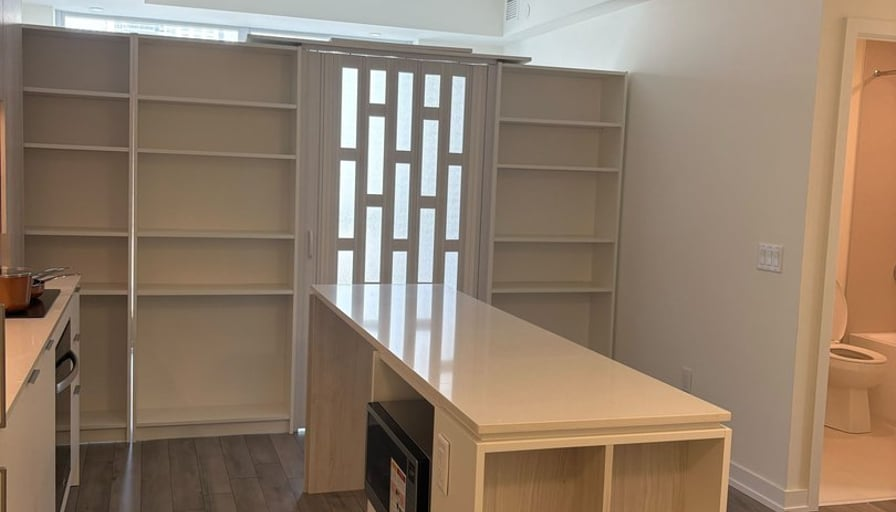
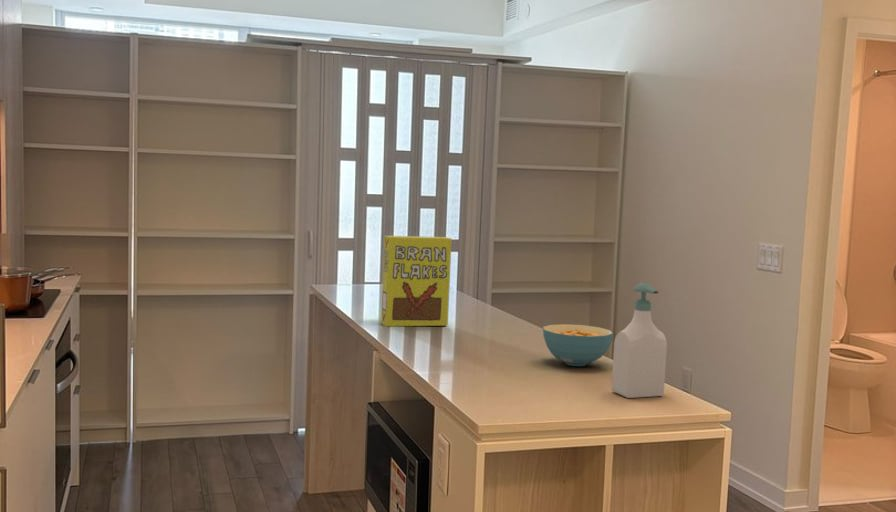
+ soap bottle [610,282,668,399]
+ cereal box [380,235,453,327]
+ cereal bowl [542,323,614,367]
